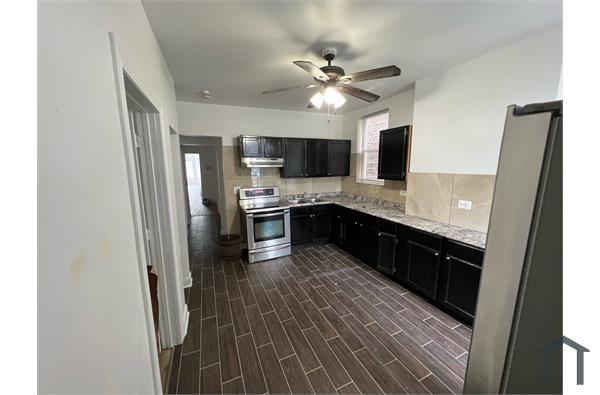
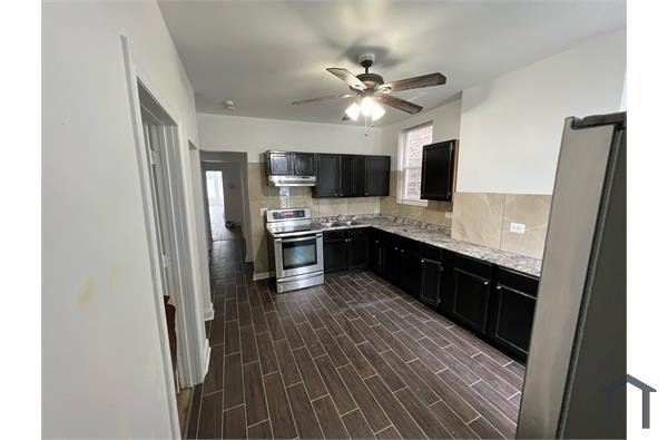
- bucket [216,232,244,261]
